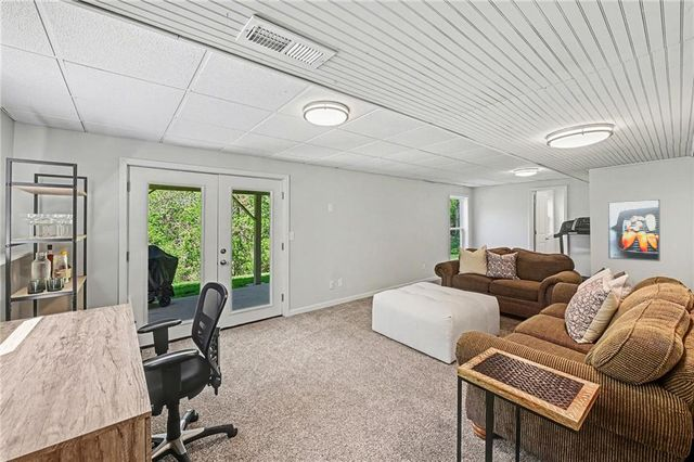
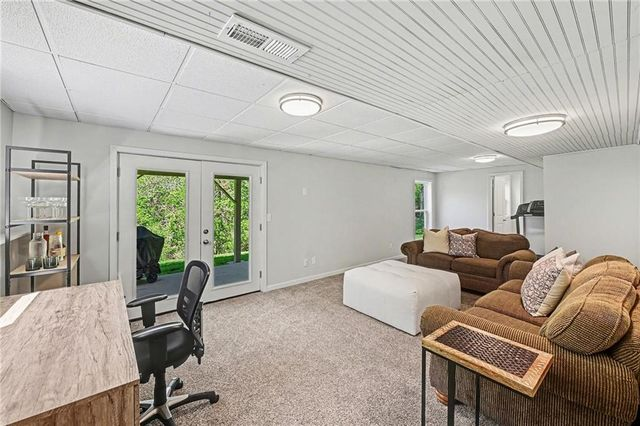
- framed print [607,198,661,262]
